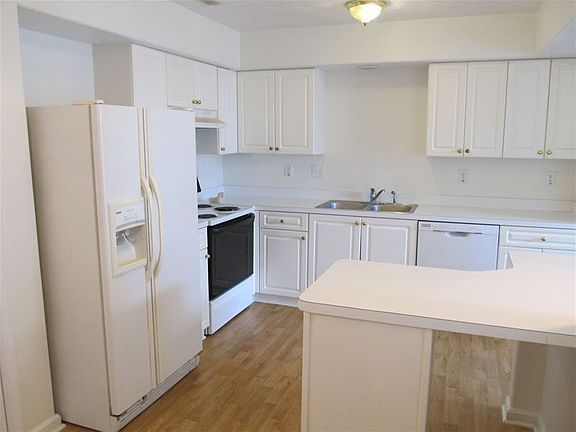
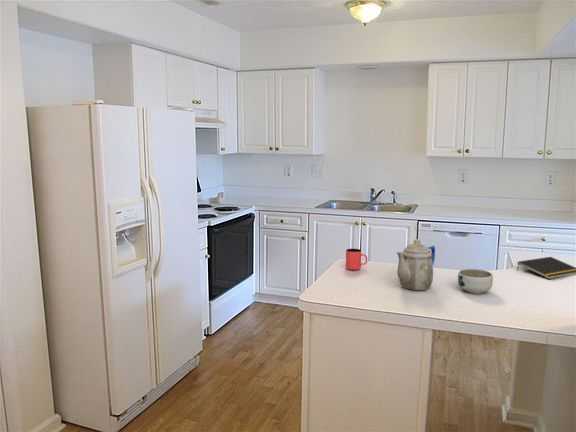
+ cup [345,248,368,271]
+ teapot [396,238,436,291]
+ bowl [457,268,494,295]
+ notepad [516,256,576,280]
